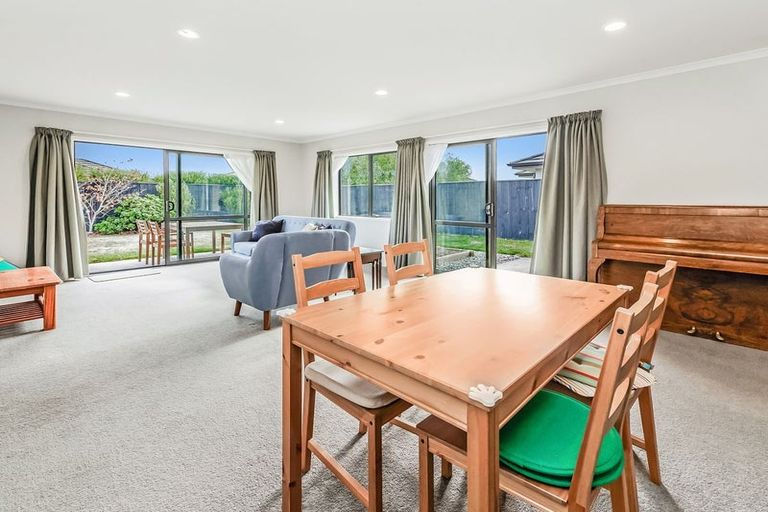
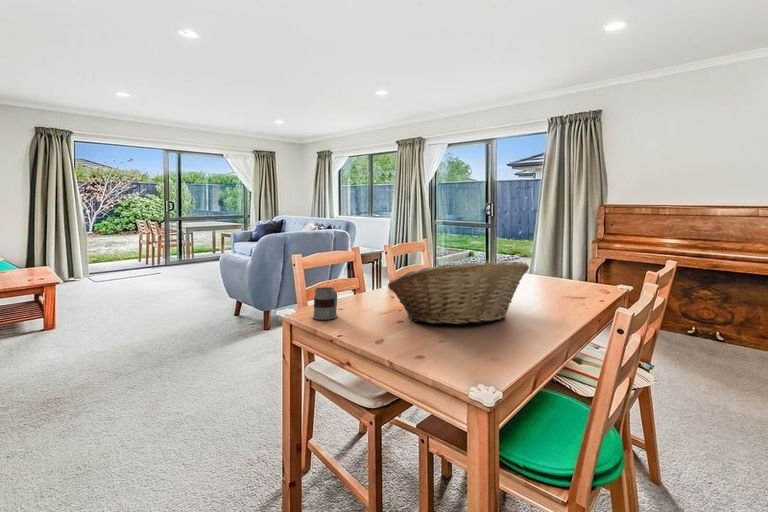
+ fruit basket [387,261,530,326]
+ mug [311,286,339,321]
